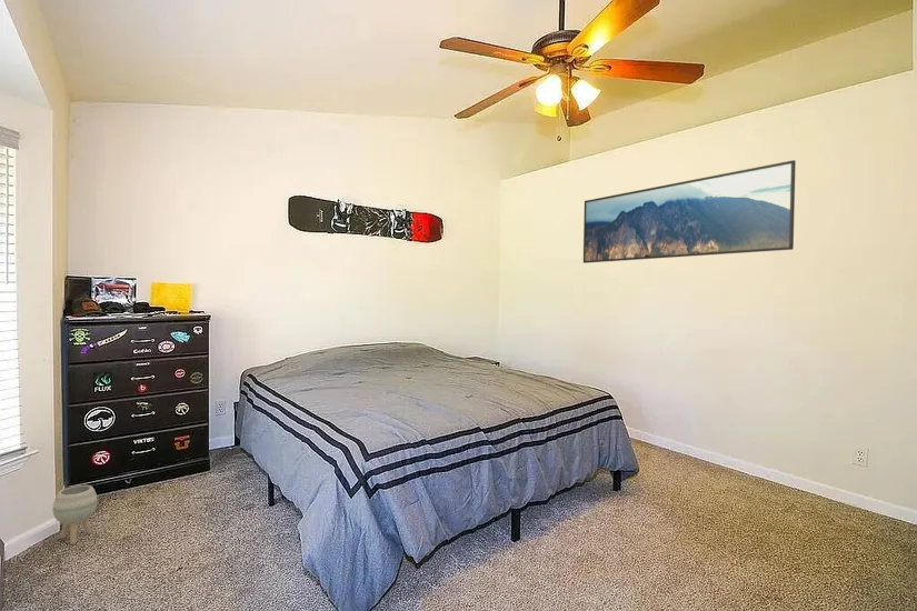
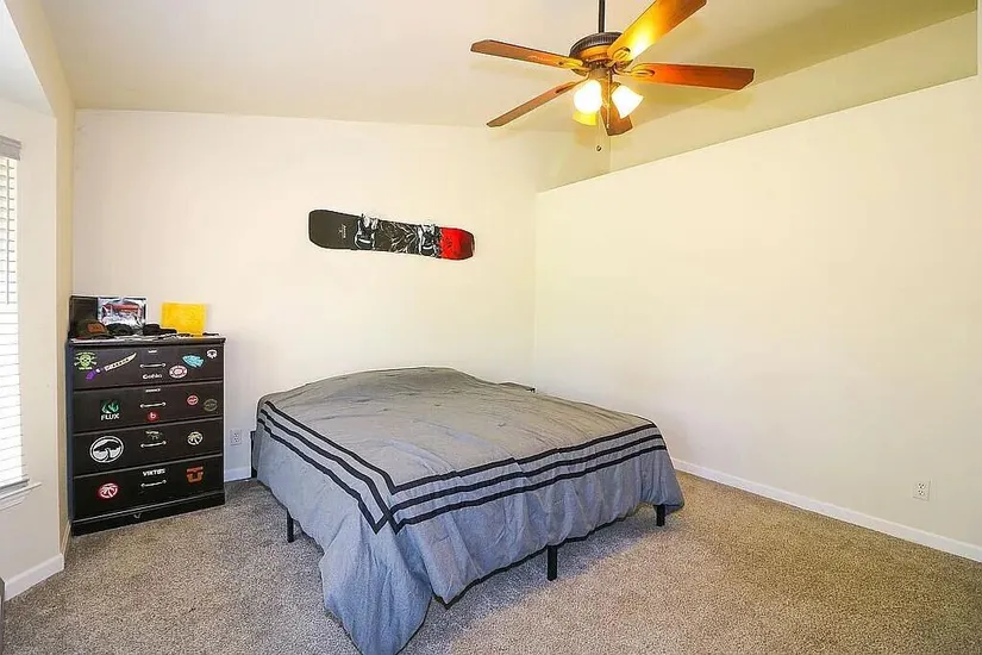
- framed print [582,159,797,264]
- planter [51,484,99,545]
